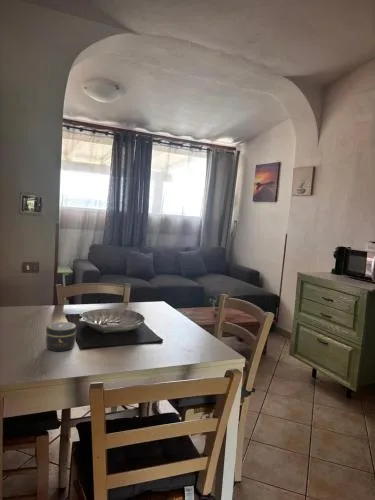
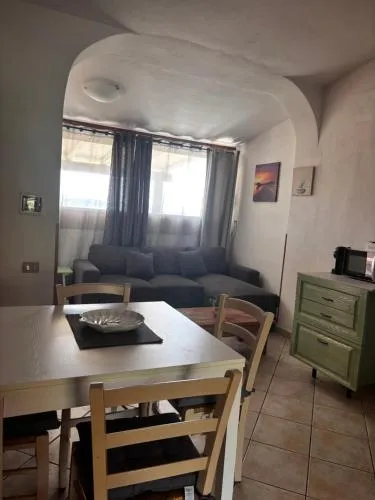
- jar [45,321,77,352]
